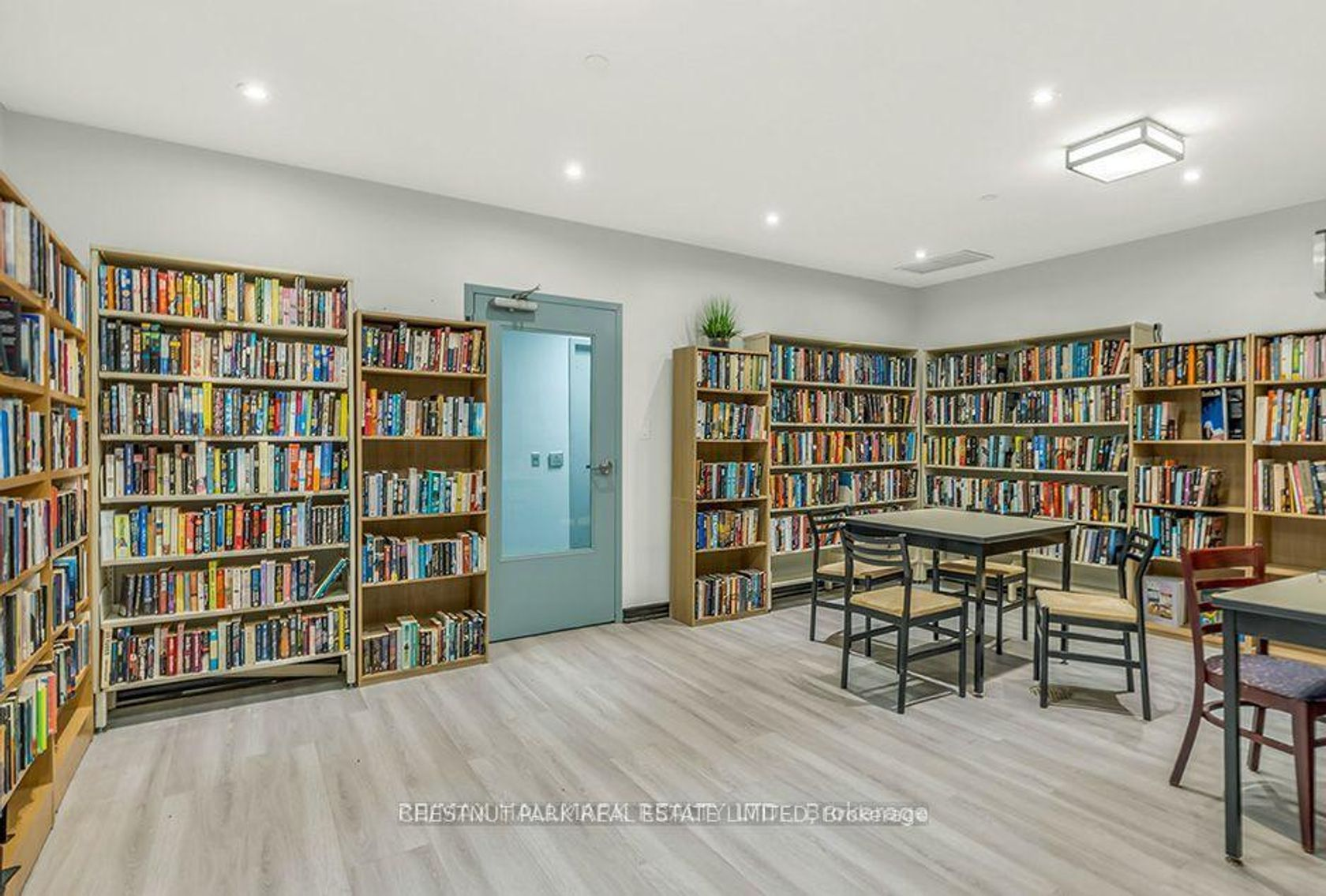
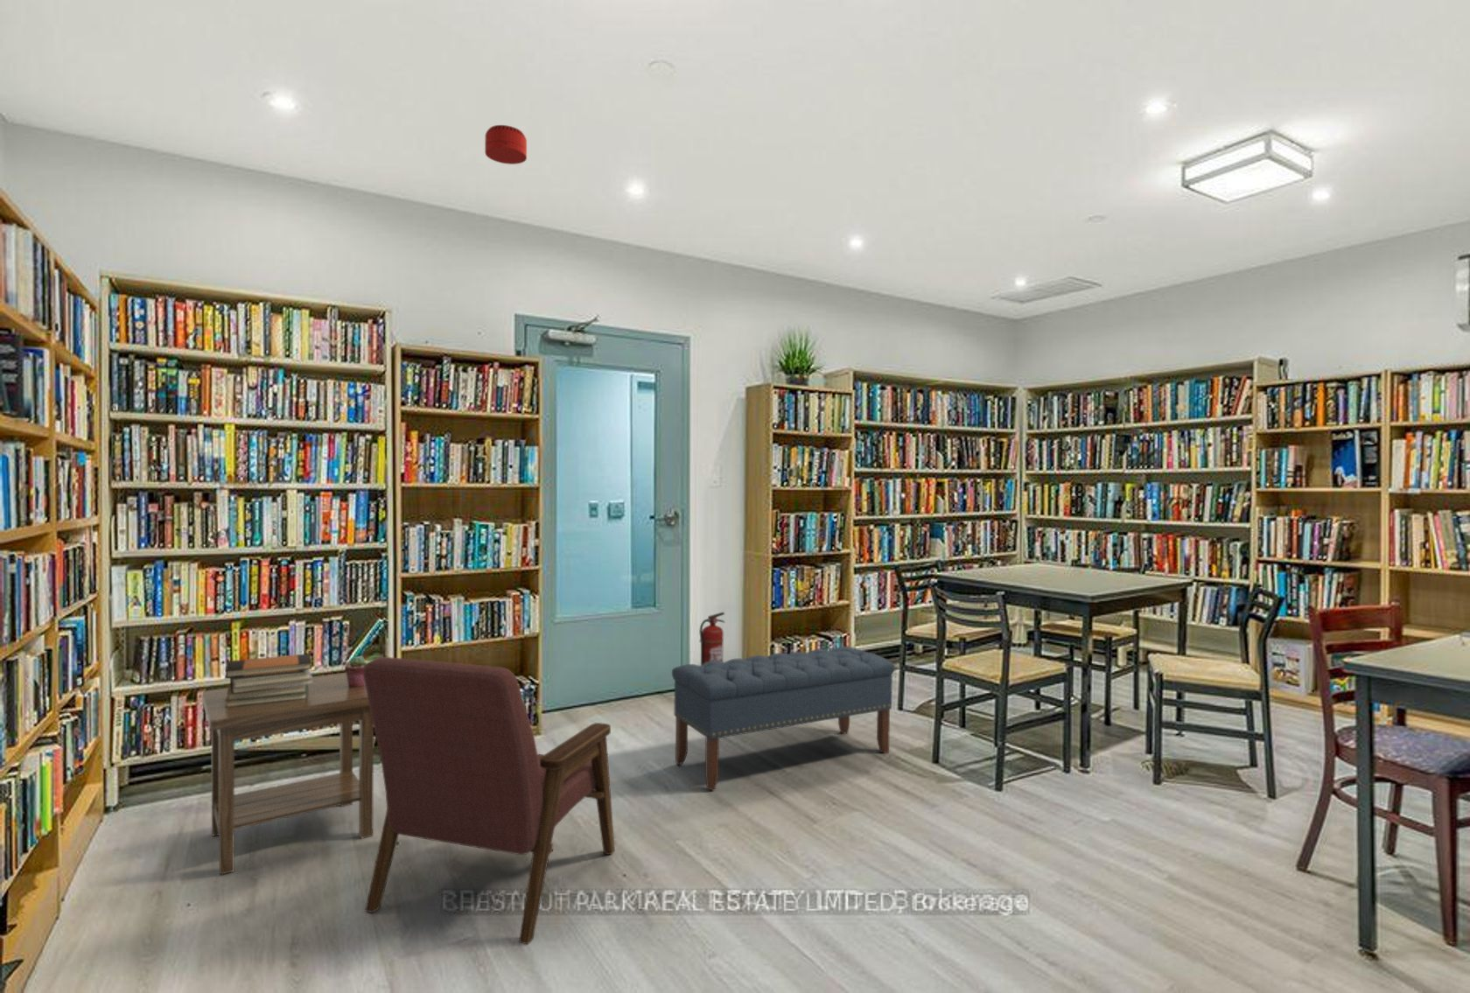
+ side table [202,672,375,876]
+ armchair [364,656,616,945]
+ smoke detector [483,124,528,165]
+ bench [671,646,896,791]
+ fire extinguisher [698,612,725,666]
+ book stack [224,653,314,708]
+ potted succulent [344,655,368,687]
